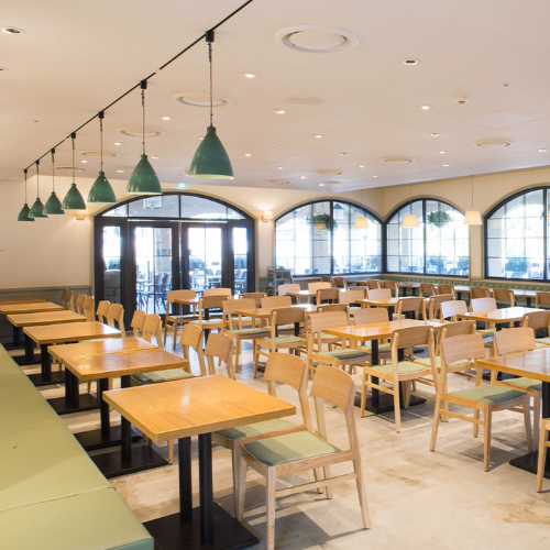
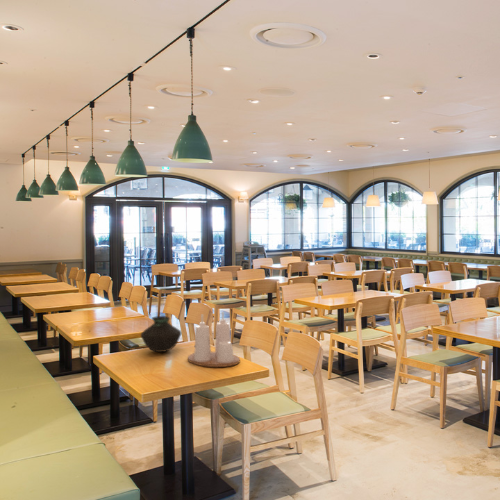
+ vase [140,315,182,353]
+ condiment set [187,311,241,368]
